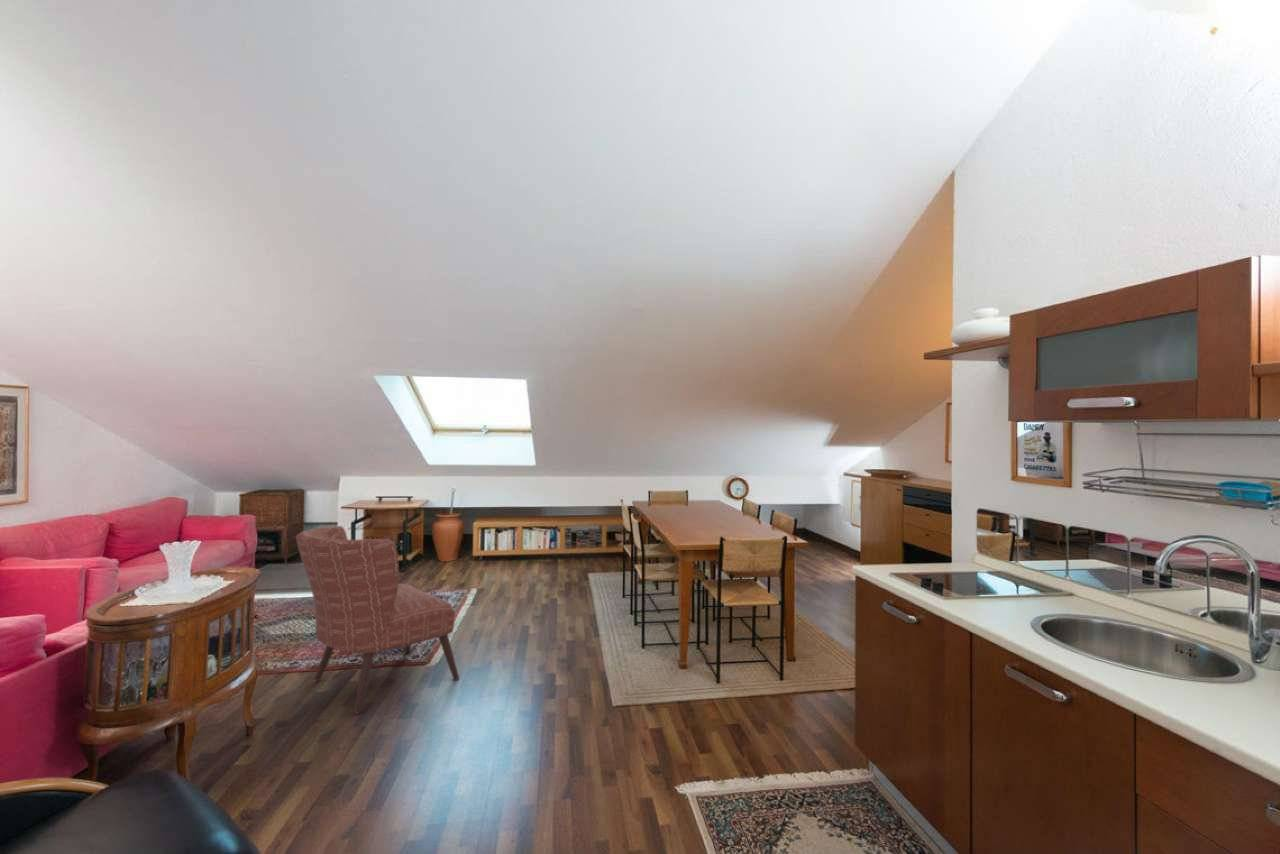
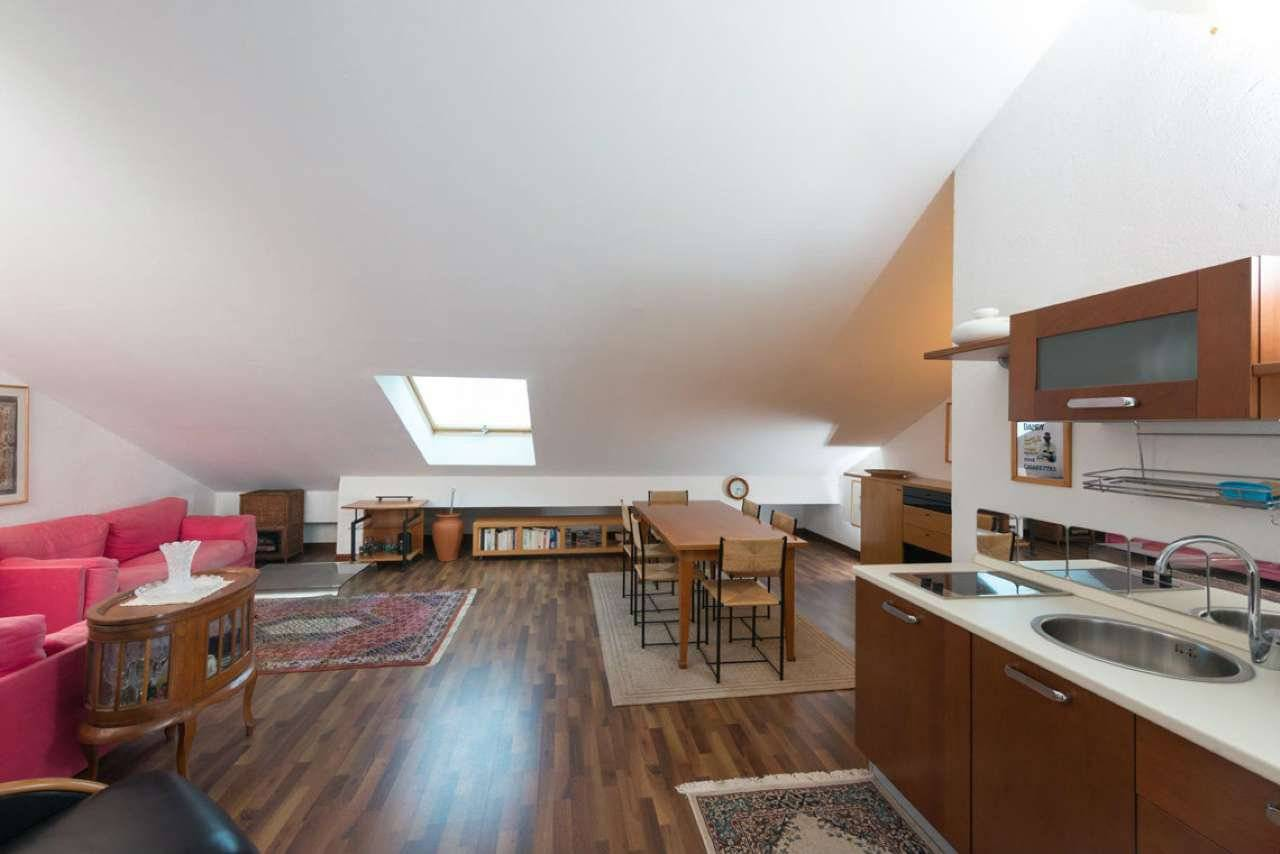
- chair [295,525,460,714]
